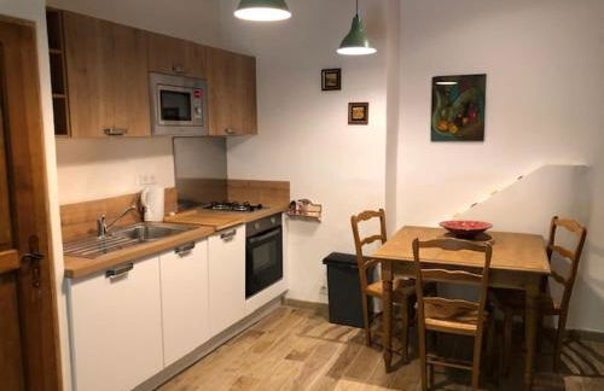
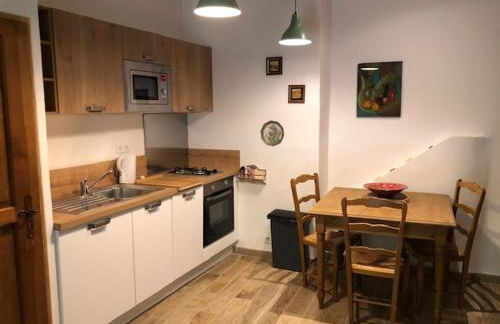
+ decorative plate [259,120,285,147]
